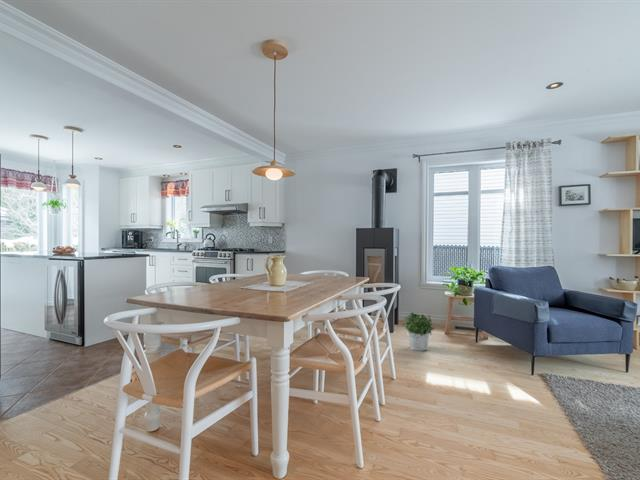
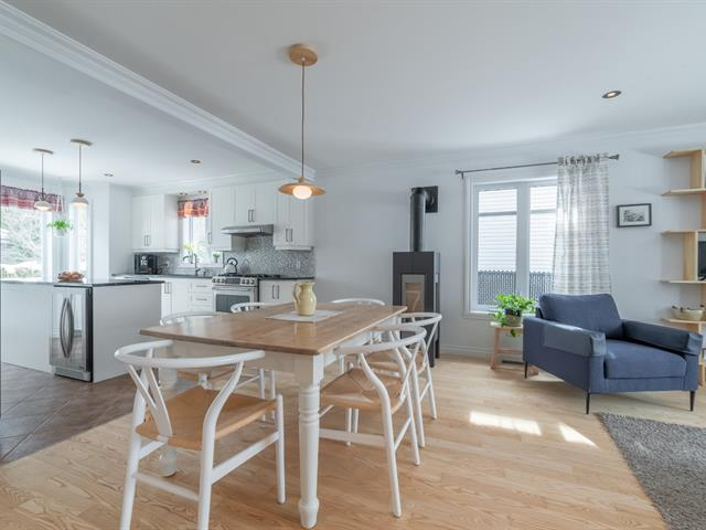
- potted plant [402,311,435,352]
